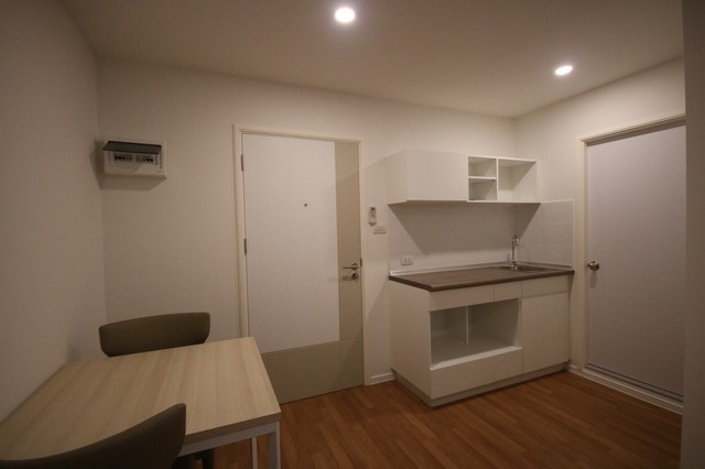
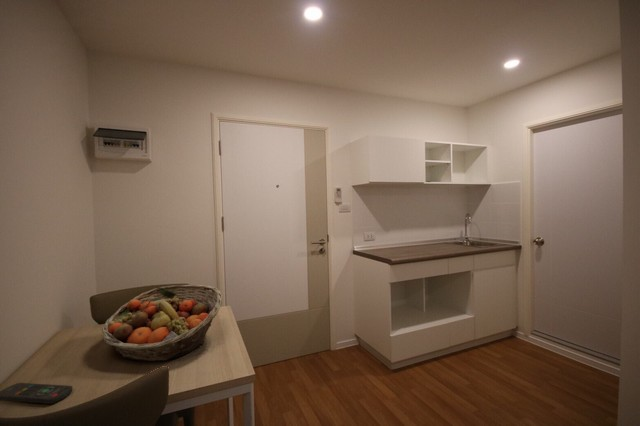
+ fruit basket [101,284,223,362]
+ remote control [0,382,73,405]
